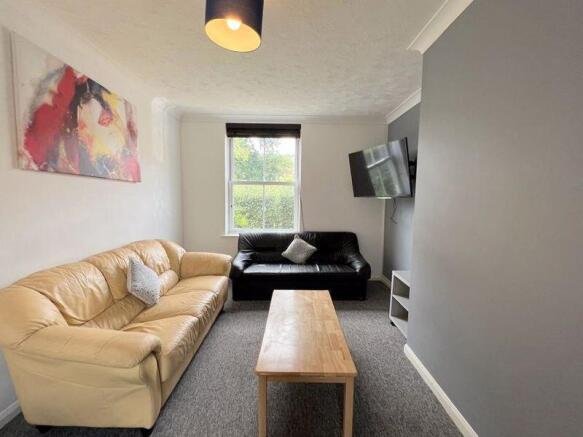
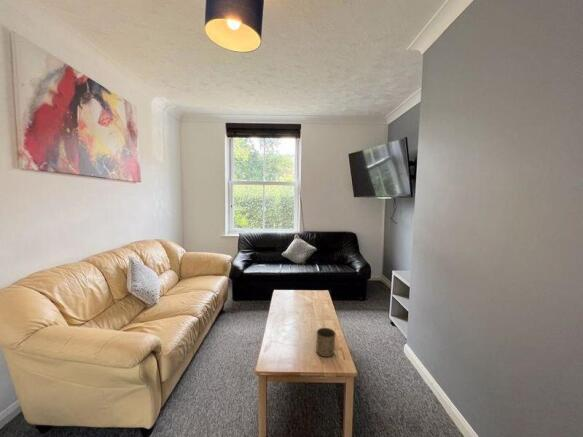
+ cup [315,327,337,358]
